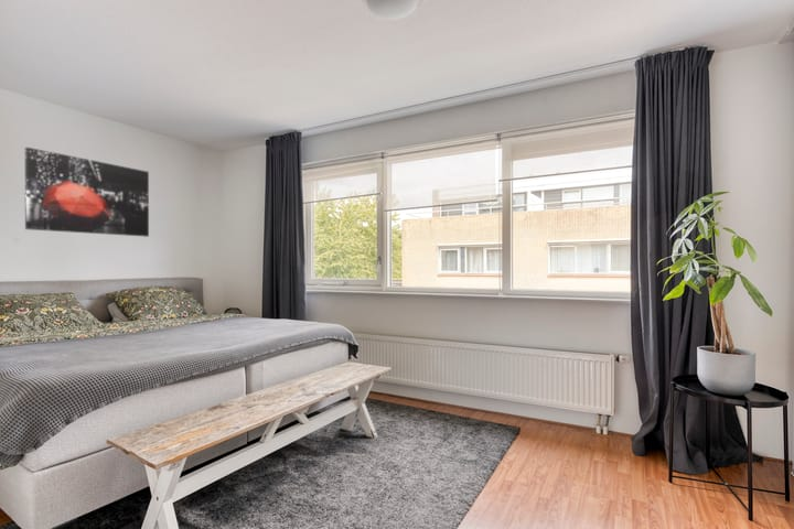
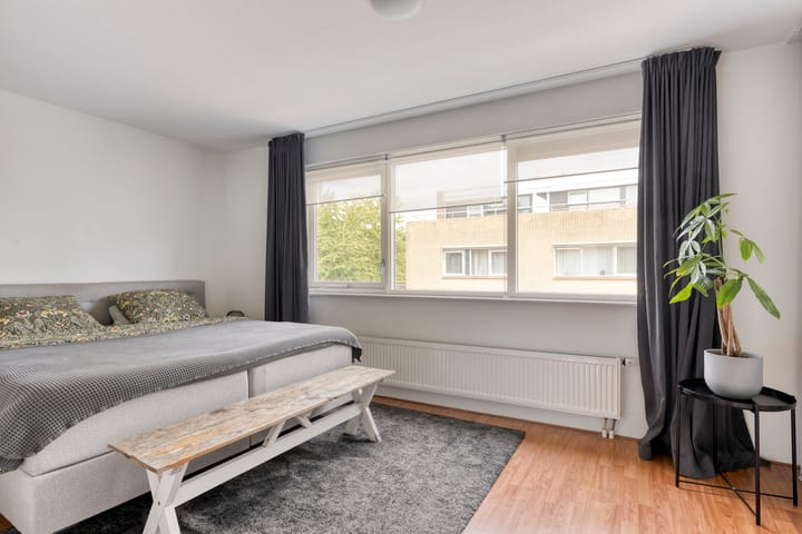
- wall art [24,147,150,238]
